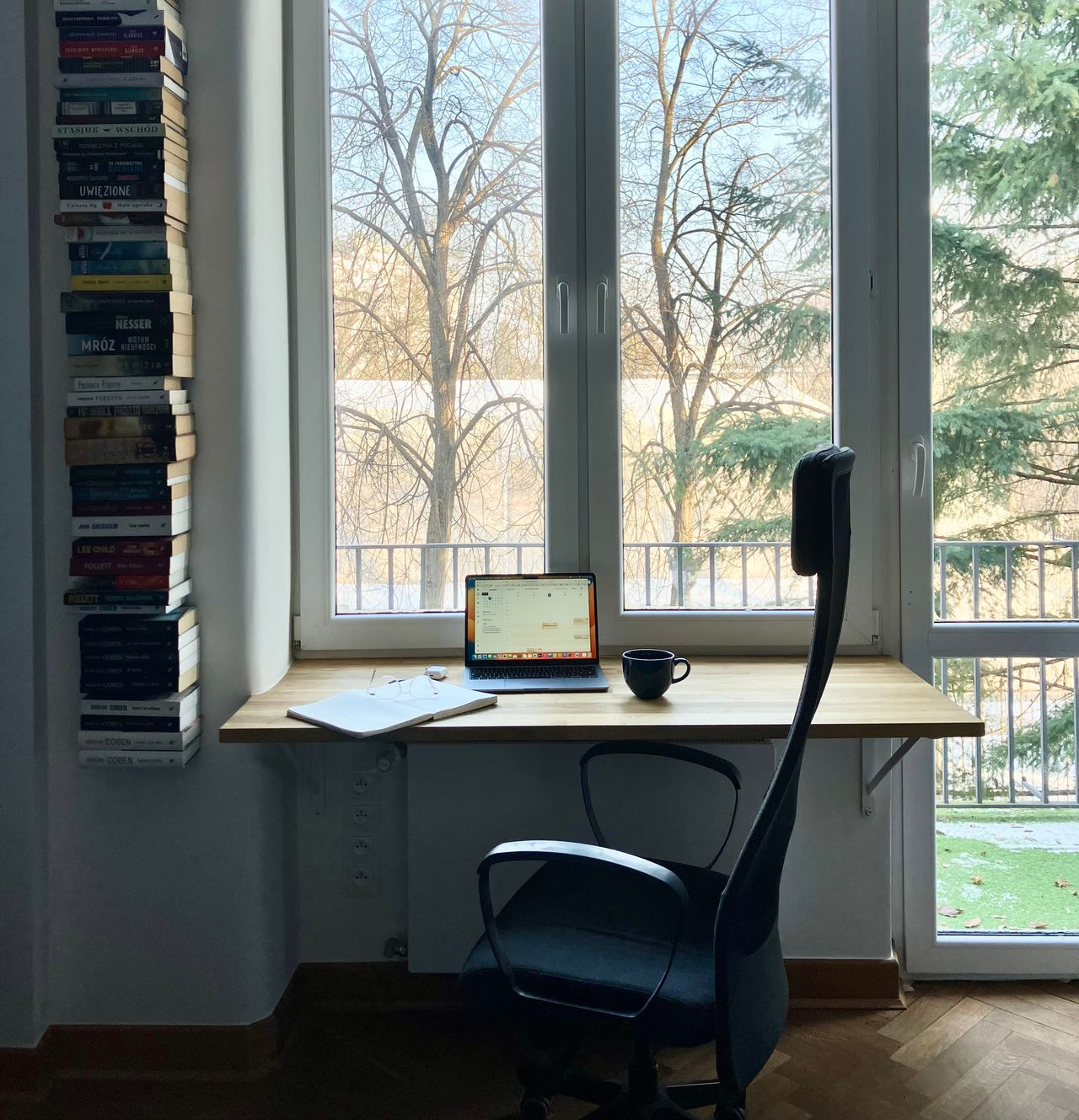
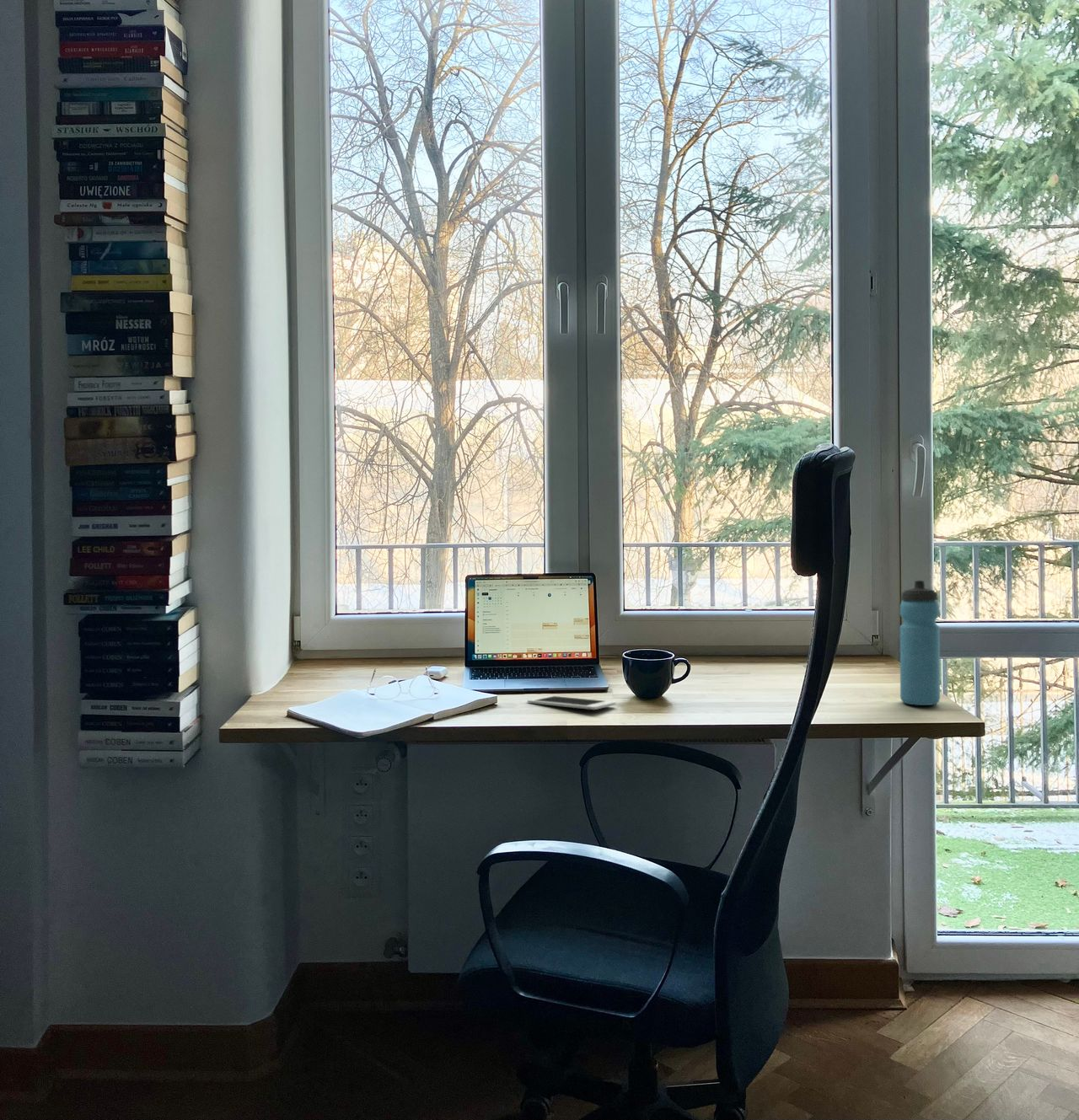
+ cell phone [527,695,616,710]
+ water bottle [899,580,941,706]
